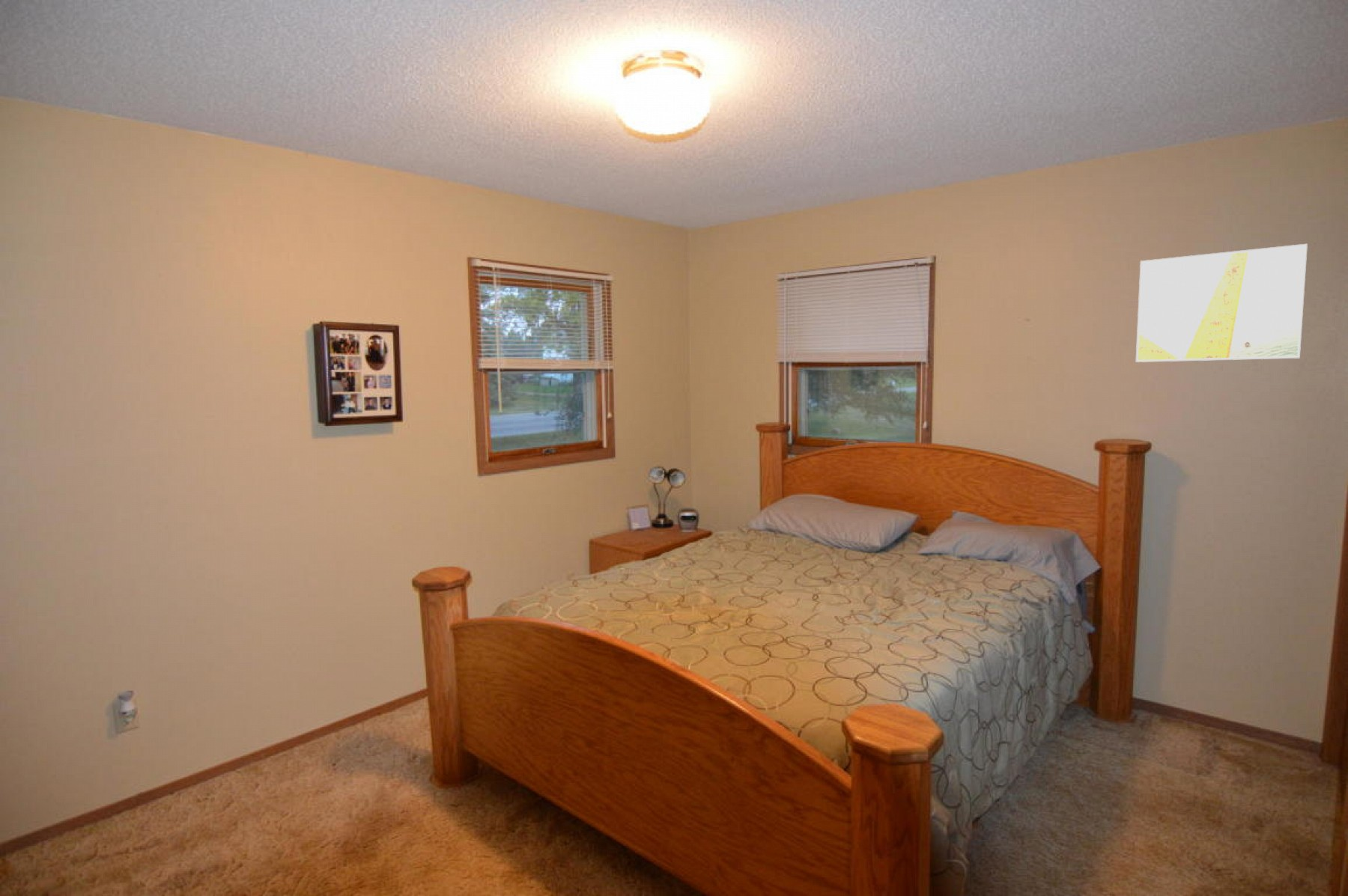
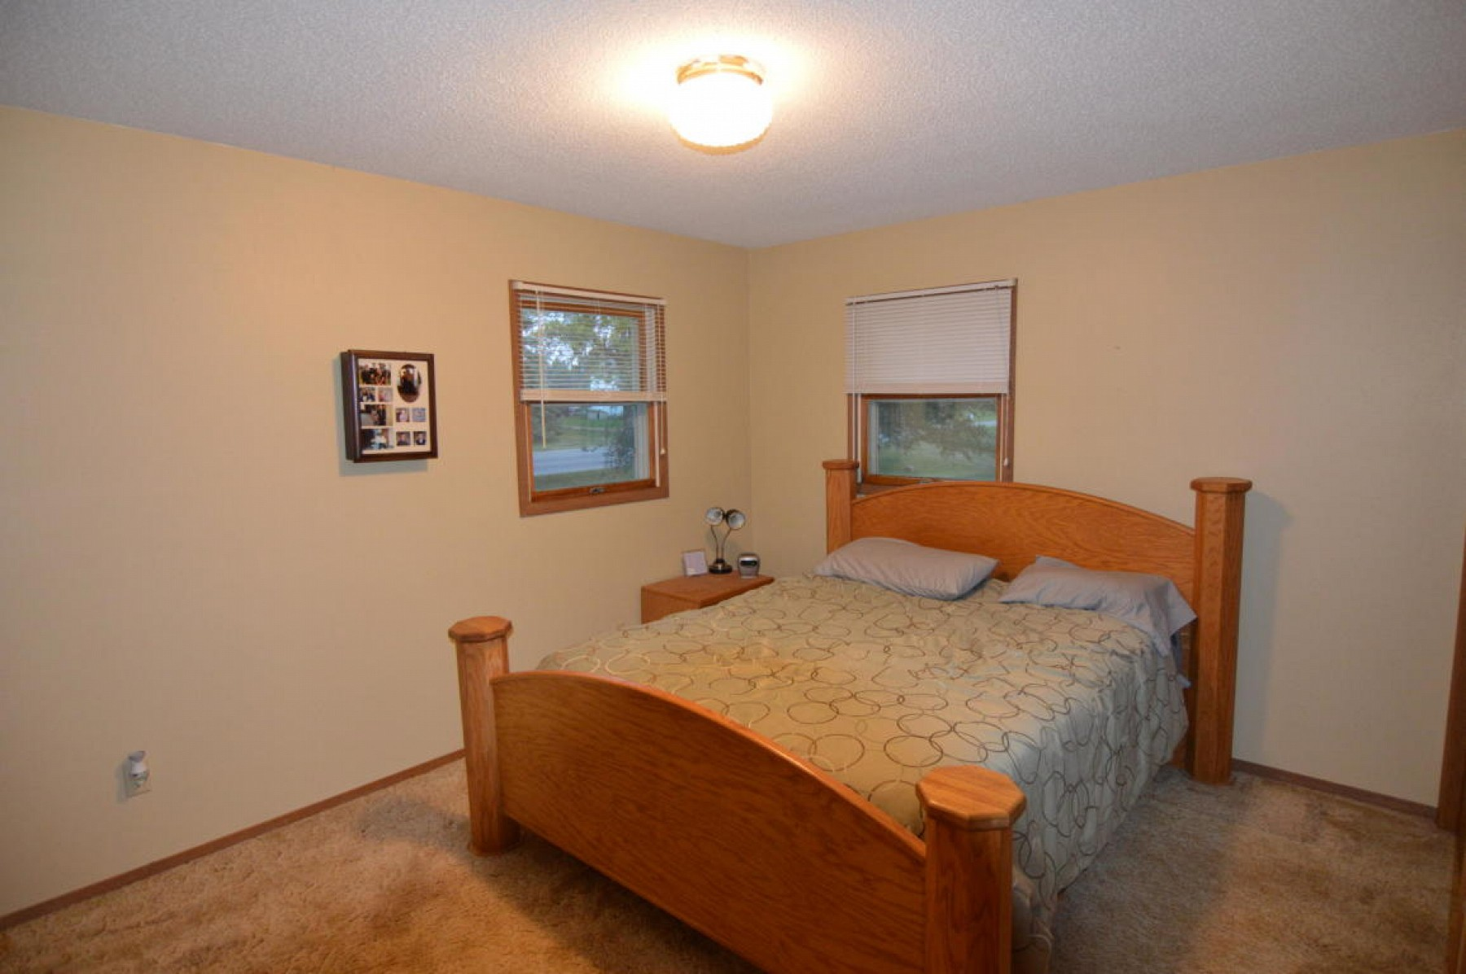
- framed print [1135,243,1308,363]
